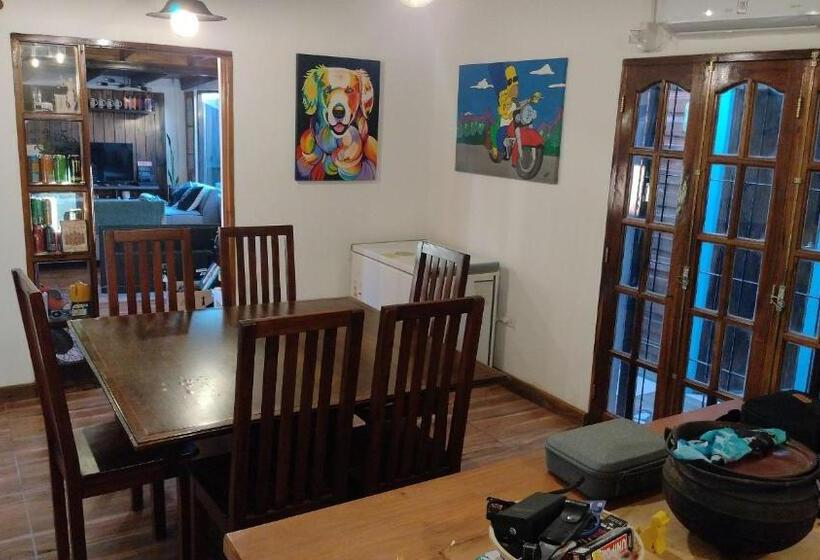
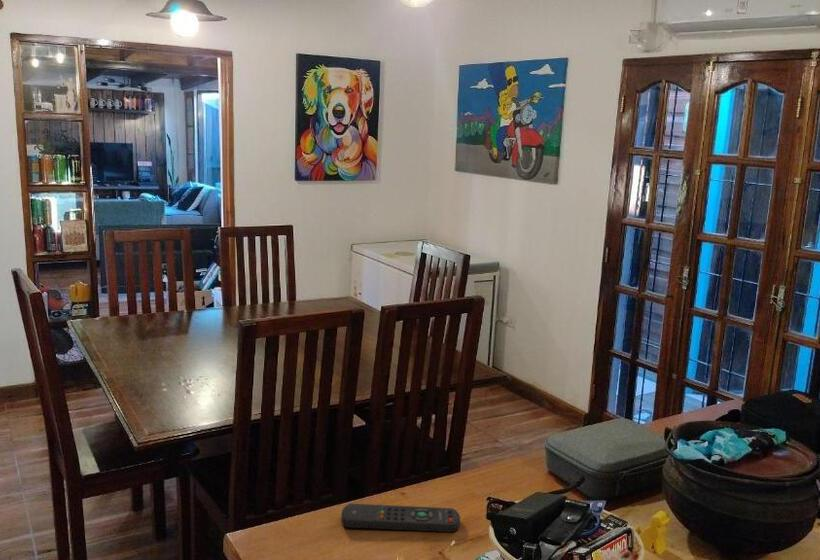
+ remote control [340,503,461,533]
